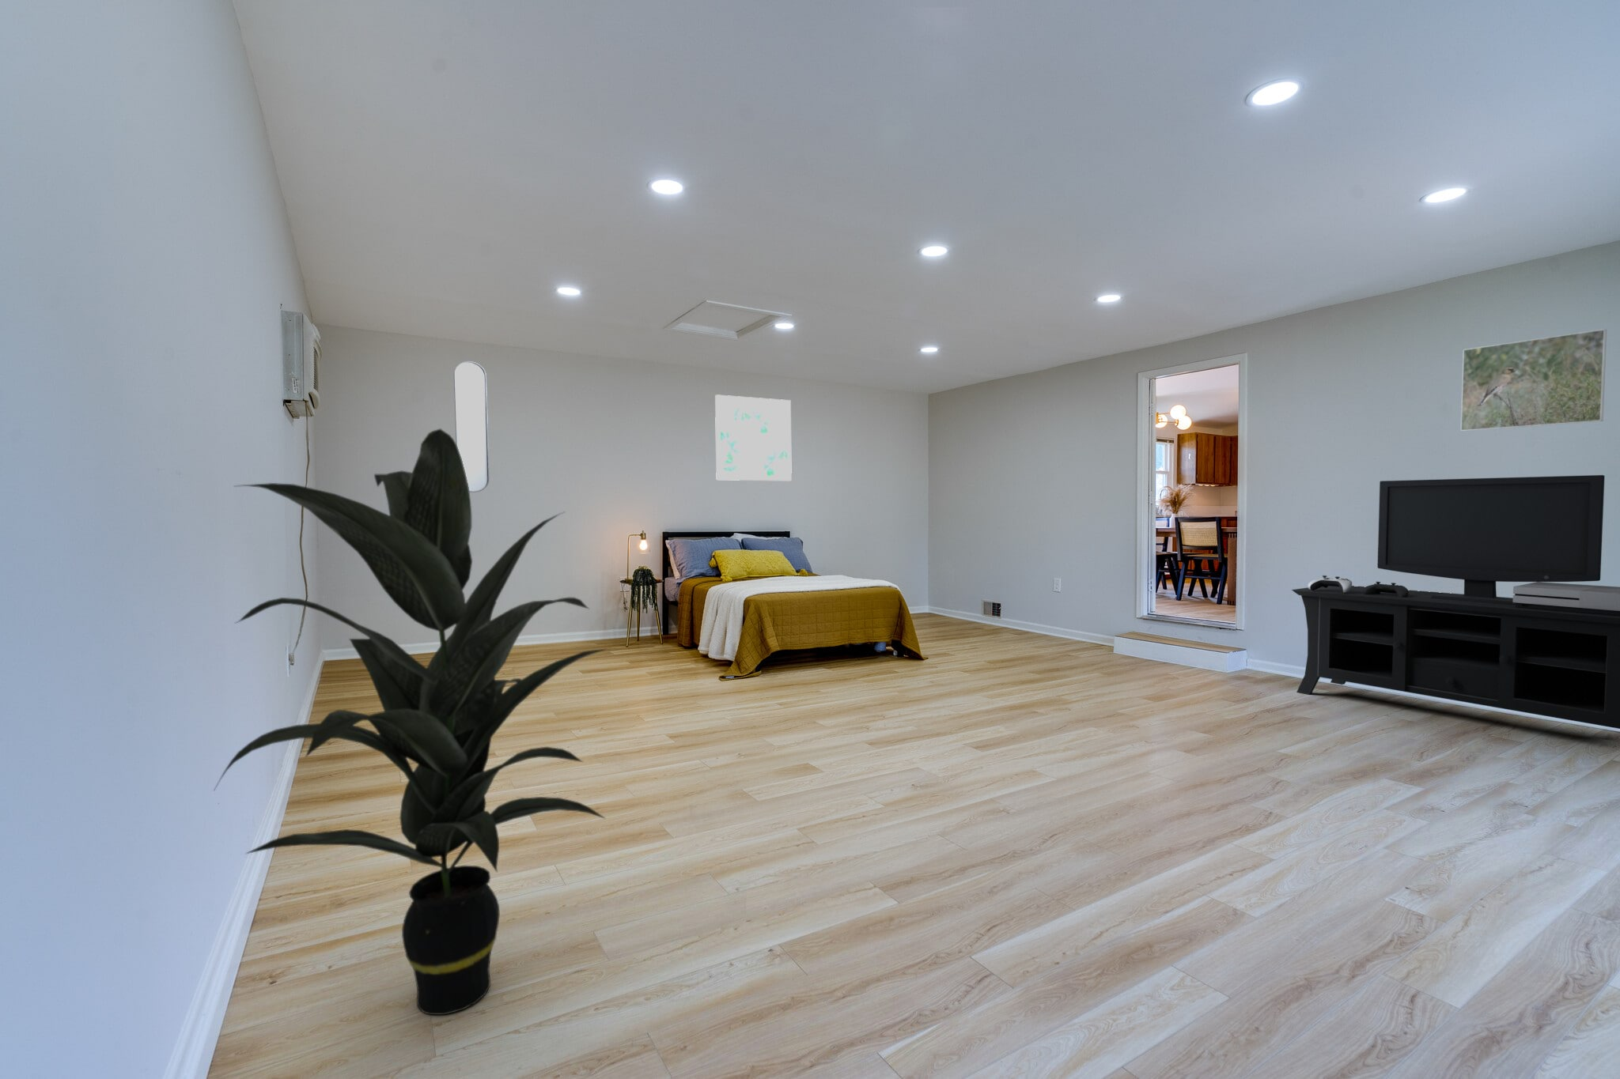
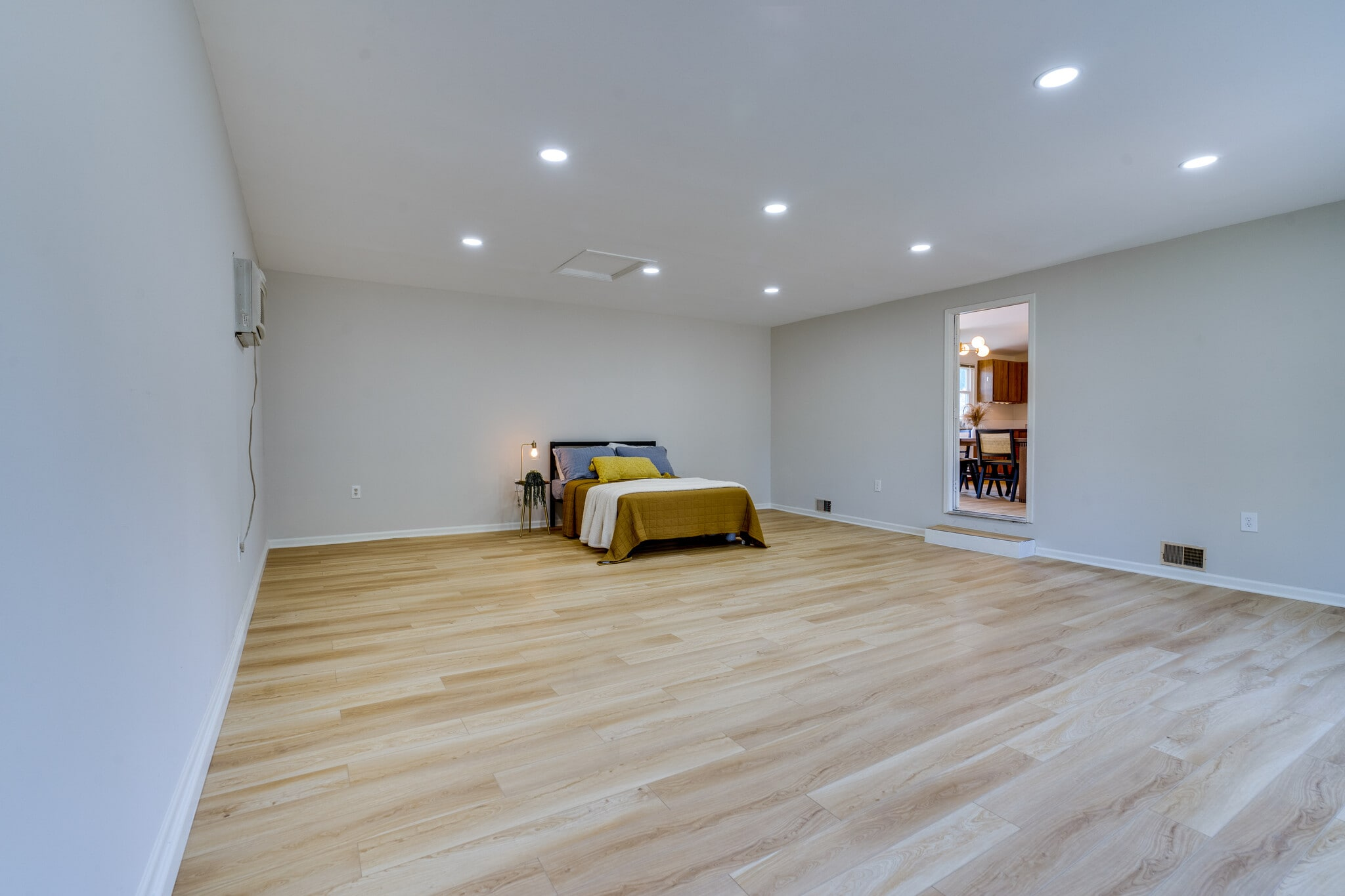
- home mirror [453,360,490,494]
- media console [1291,474,1620,730]
- wall art [714,394,793,482]
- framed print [1460,328,1607,431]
- indoor plant [213,428,612,1015]
